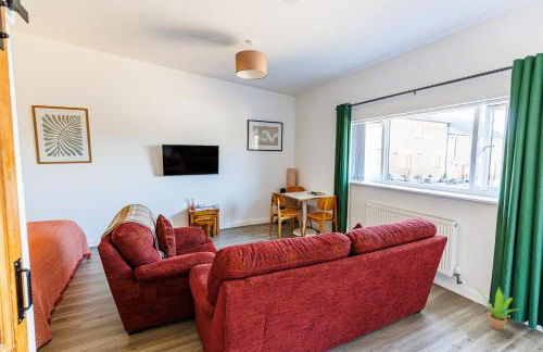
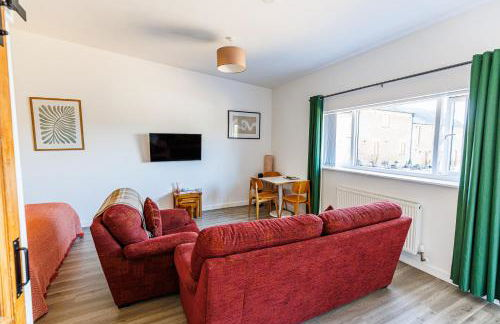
- potted plant [472,285,519,330]
